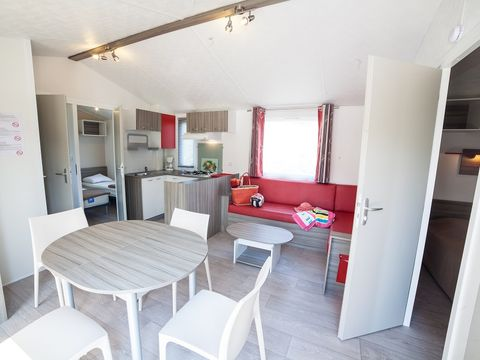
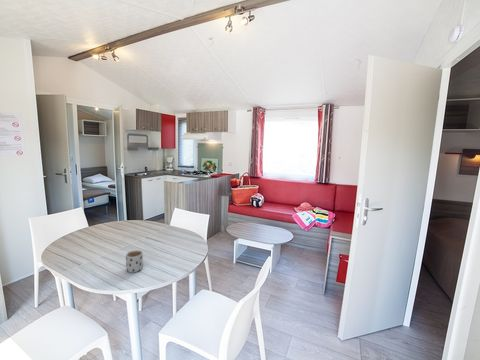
+ mug [125,249,144,273]
